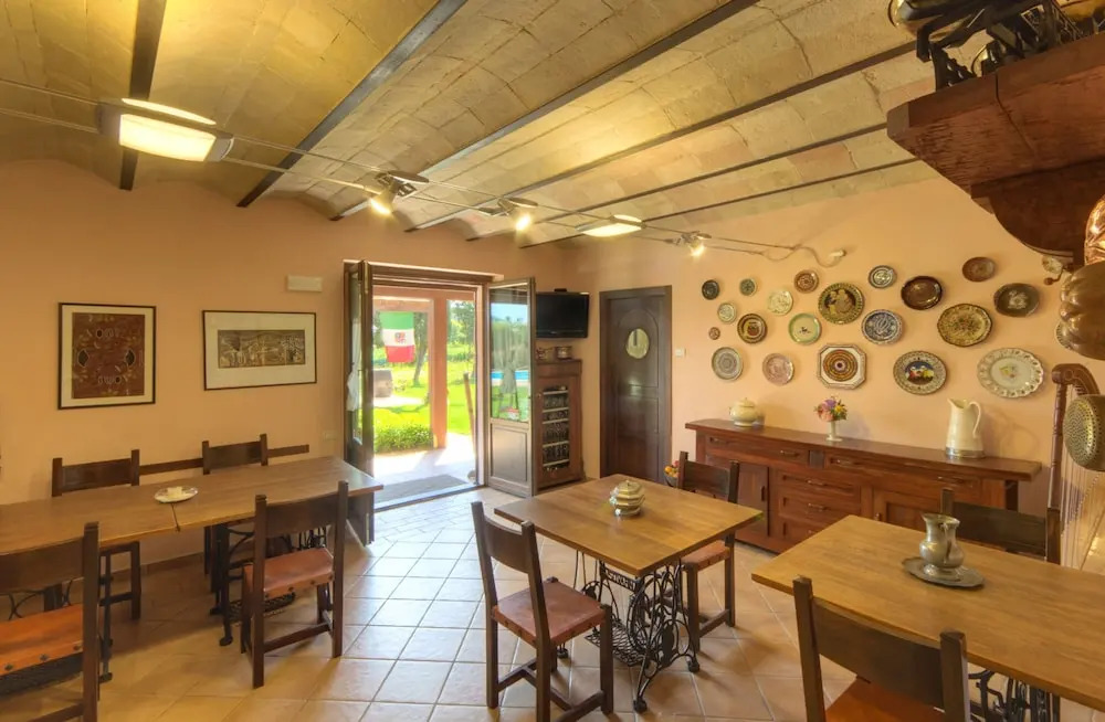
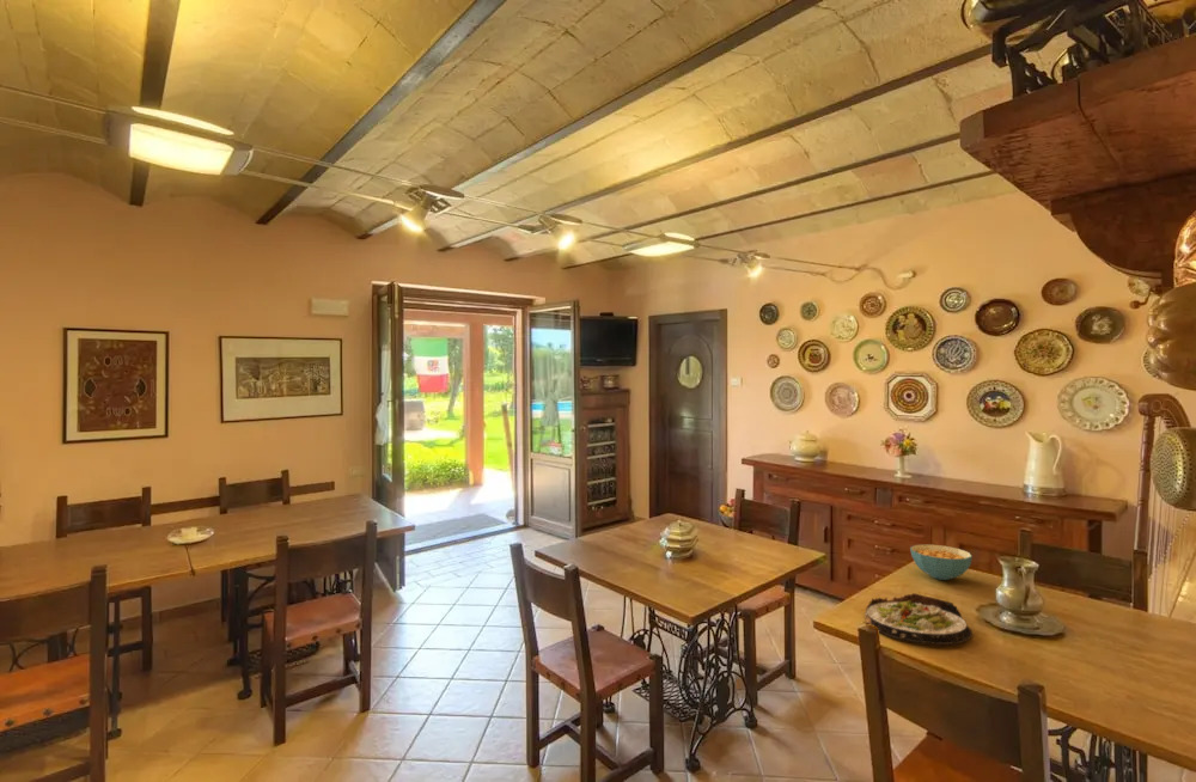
+ cereal bowl [909,543,974,581]
+ salad plate [862,592,974,646]
